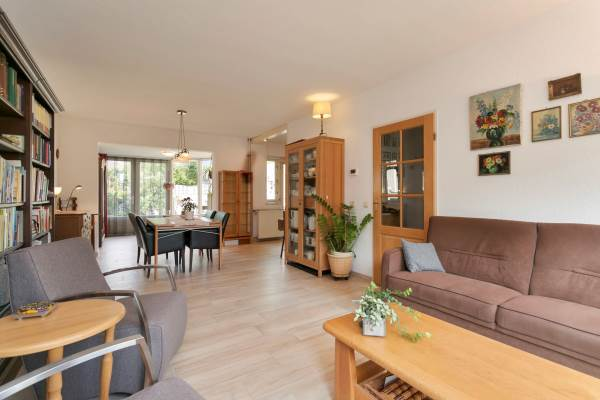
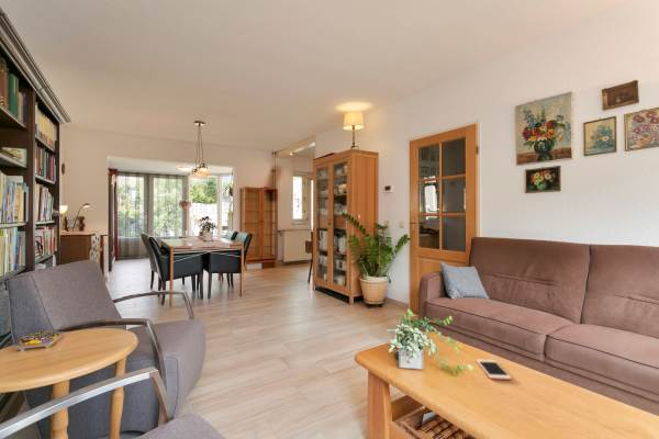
+ cell phone [474,358,512,381]
